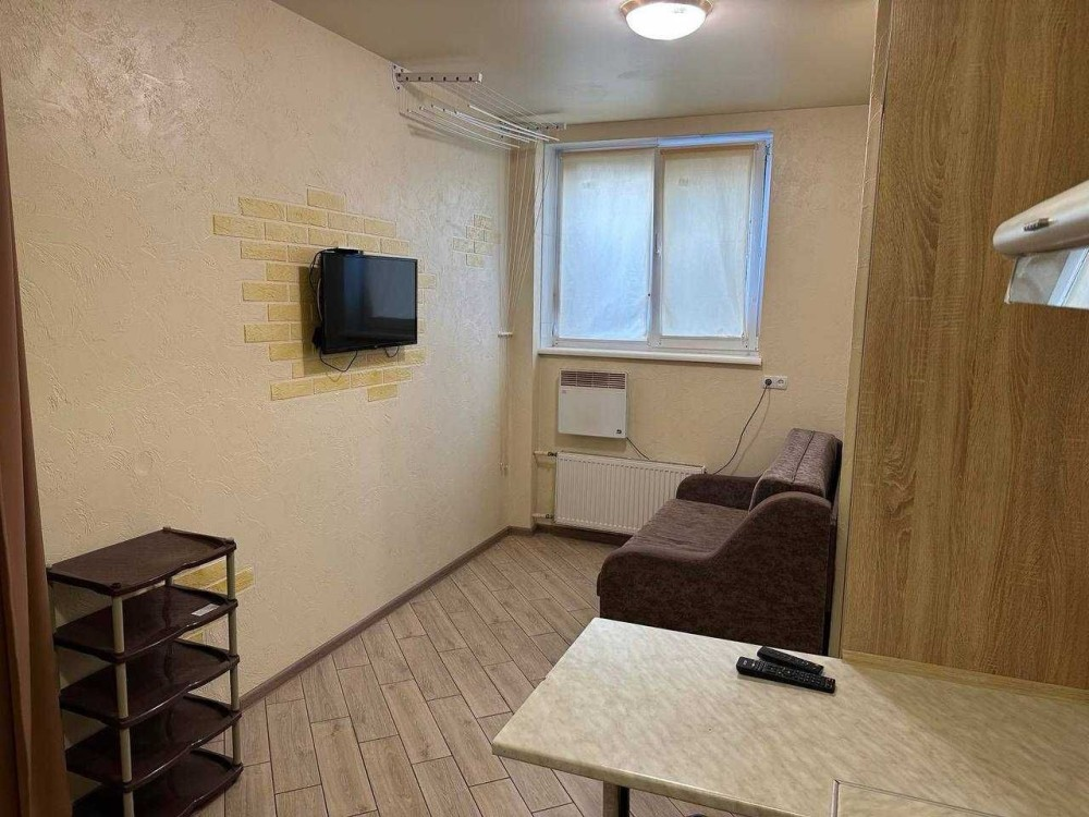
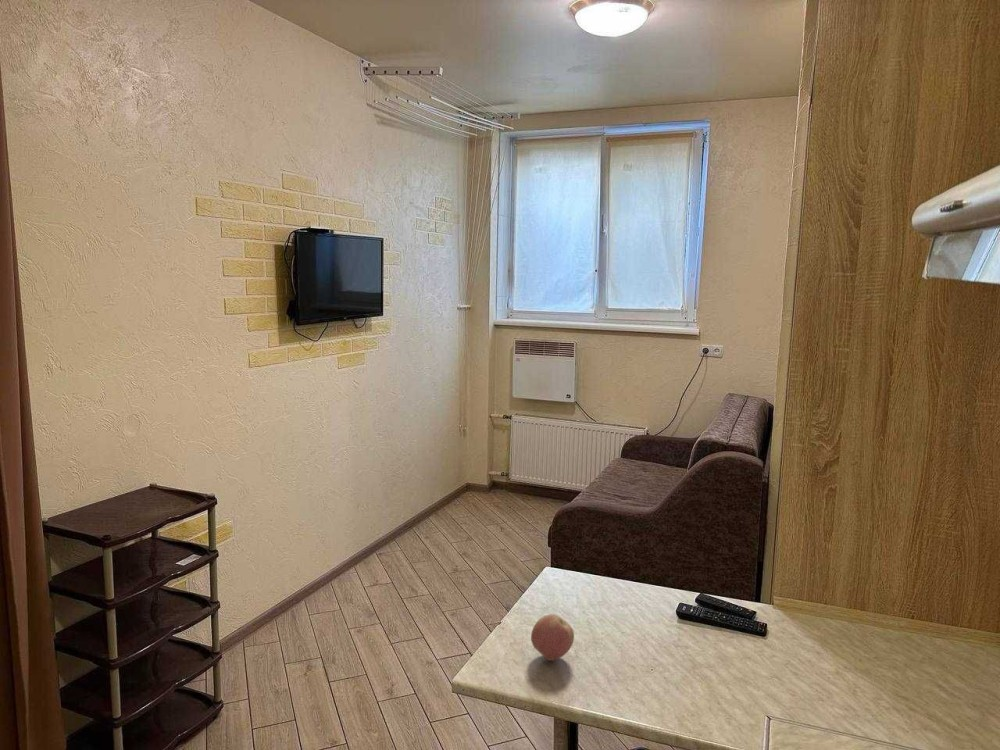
+ apple [530,613,575,662]
